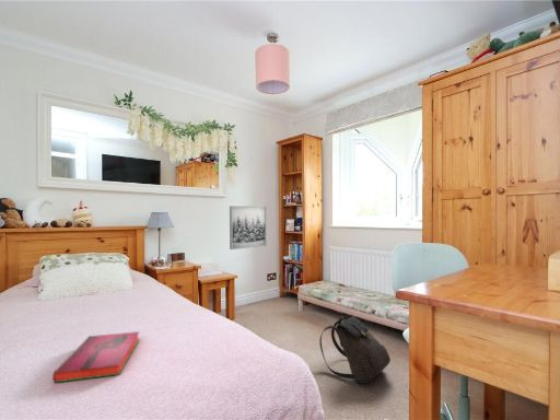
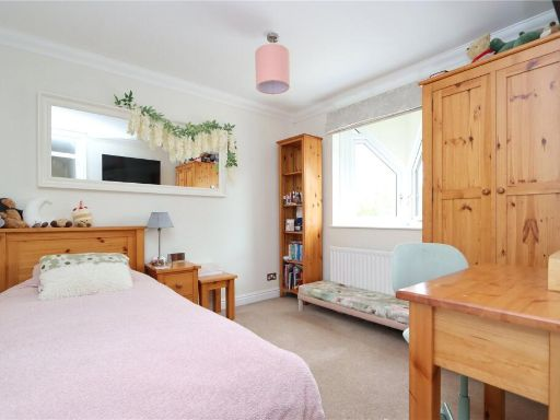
- hardback book [51,330,141,384]
- wall art [229,206,268,250]
- backpack [318,315,392,384]
